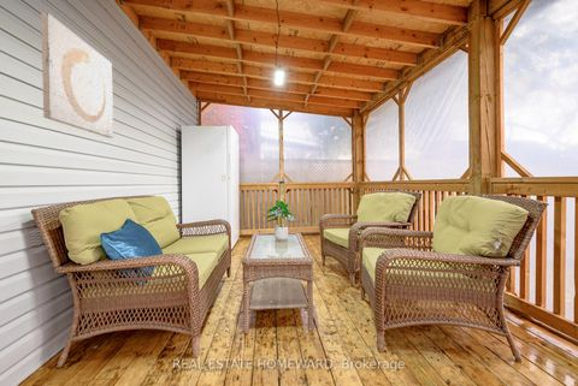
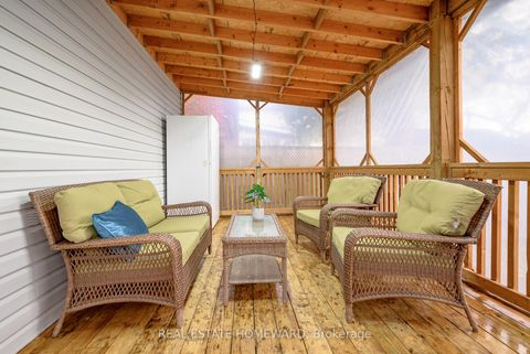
- wall art [40,11,114,139]
